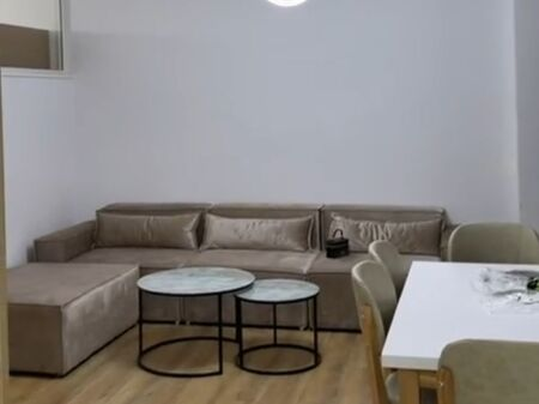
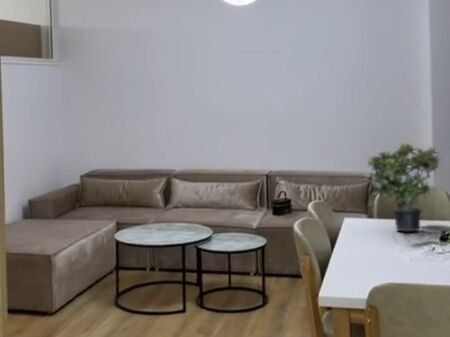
+ potted plant [366,142,443,232]
